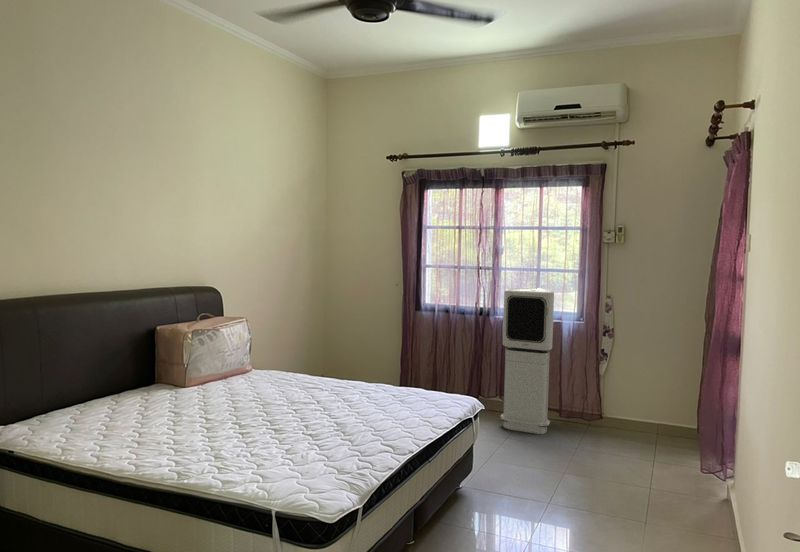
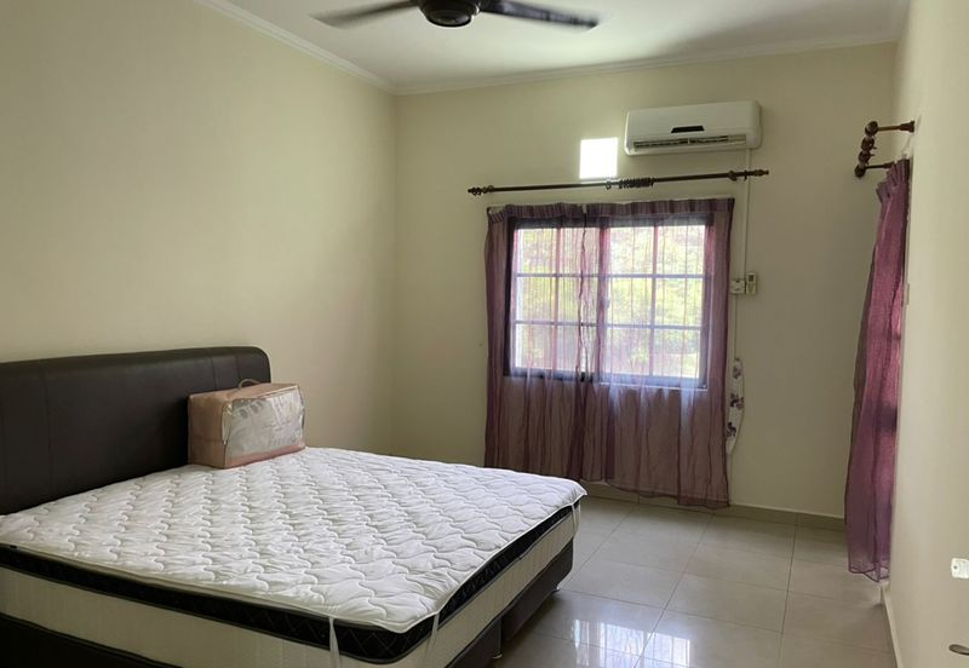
- air purifier [500,286,555,435]
